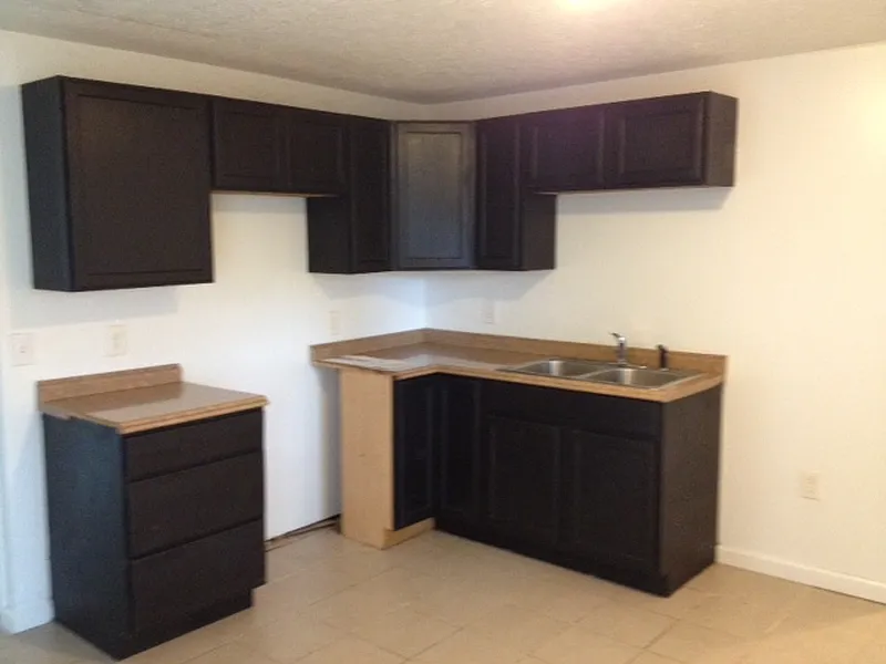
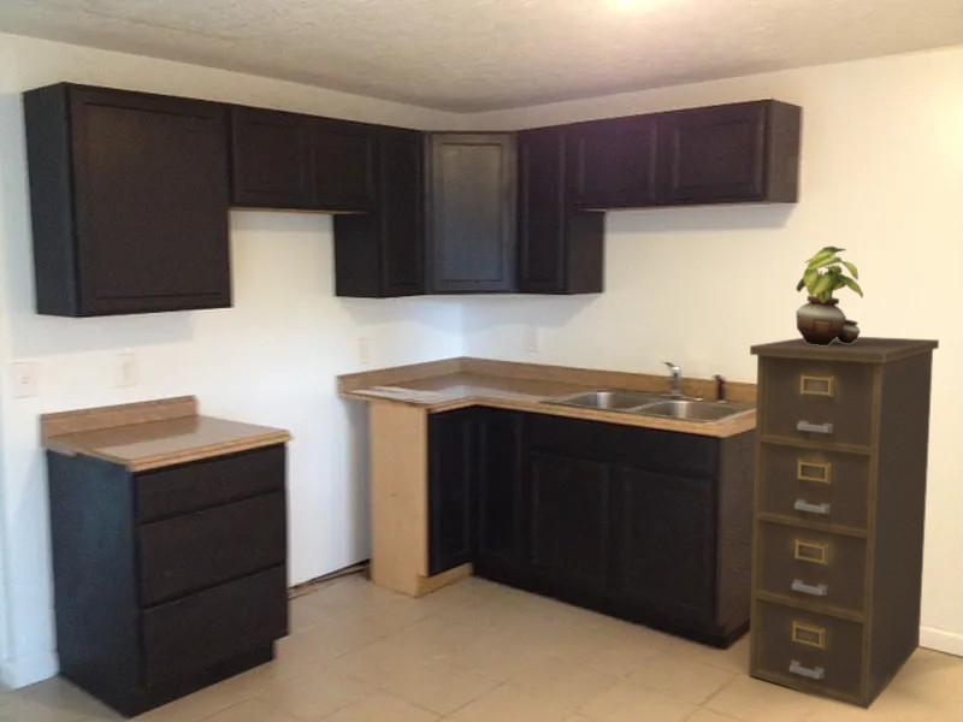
+ filing cabinet [748,336,940,711]
+ potted plant [794,245,864,345]
